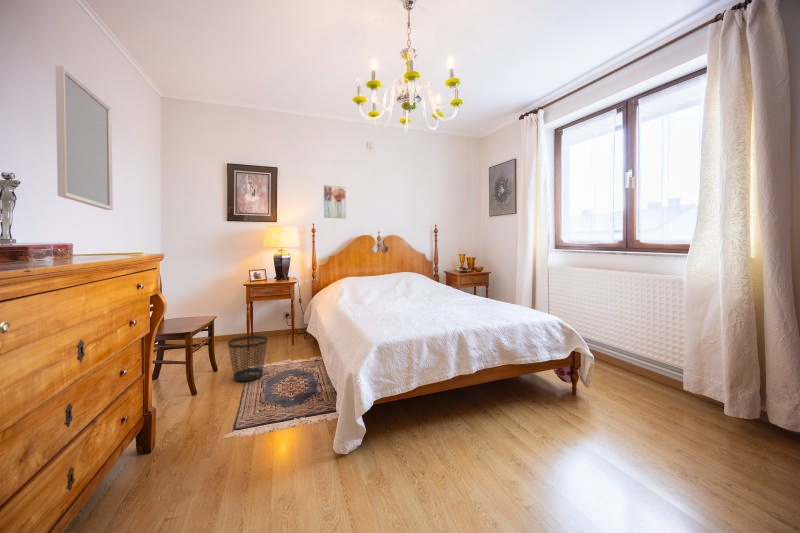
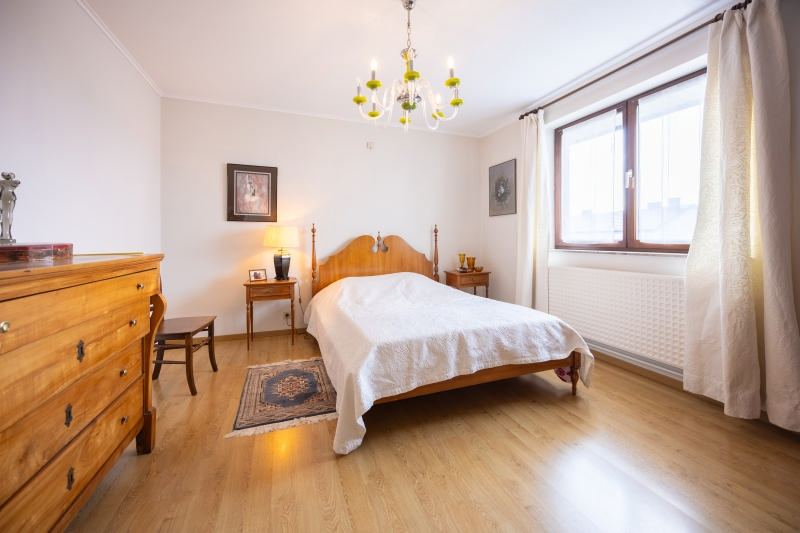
- wall art [323,184,347,220]
- home mirror [55,64,114,211]
- wastebasket [227,335,269,382]
